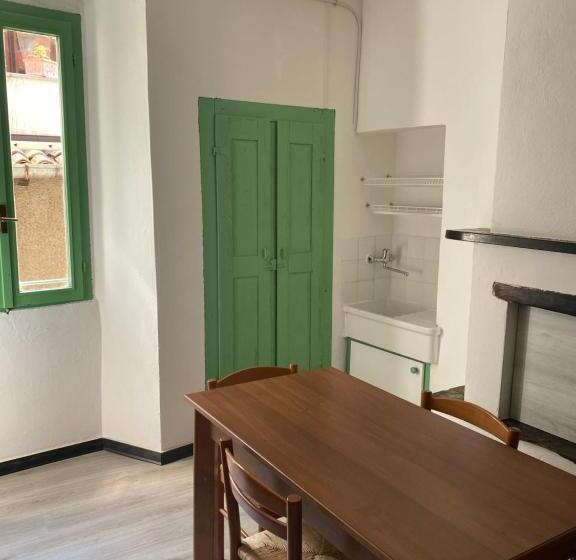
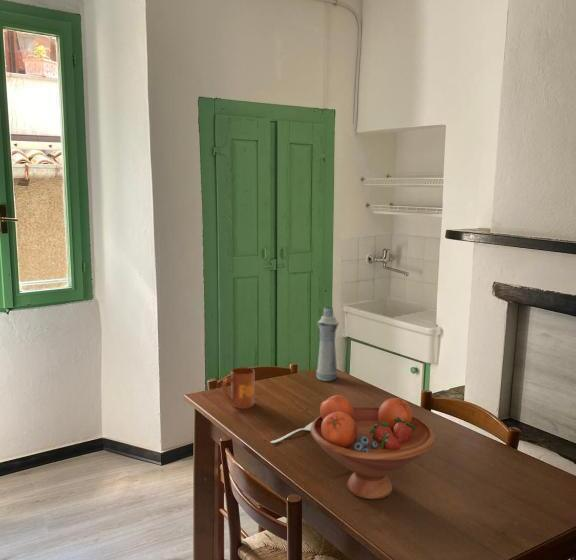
+ spoon [270,421,314,444]
+ mug [221,366,255,410]
+ fruit bowl [310,394,436,500]
+ bottle [315,306,340,382]
